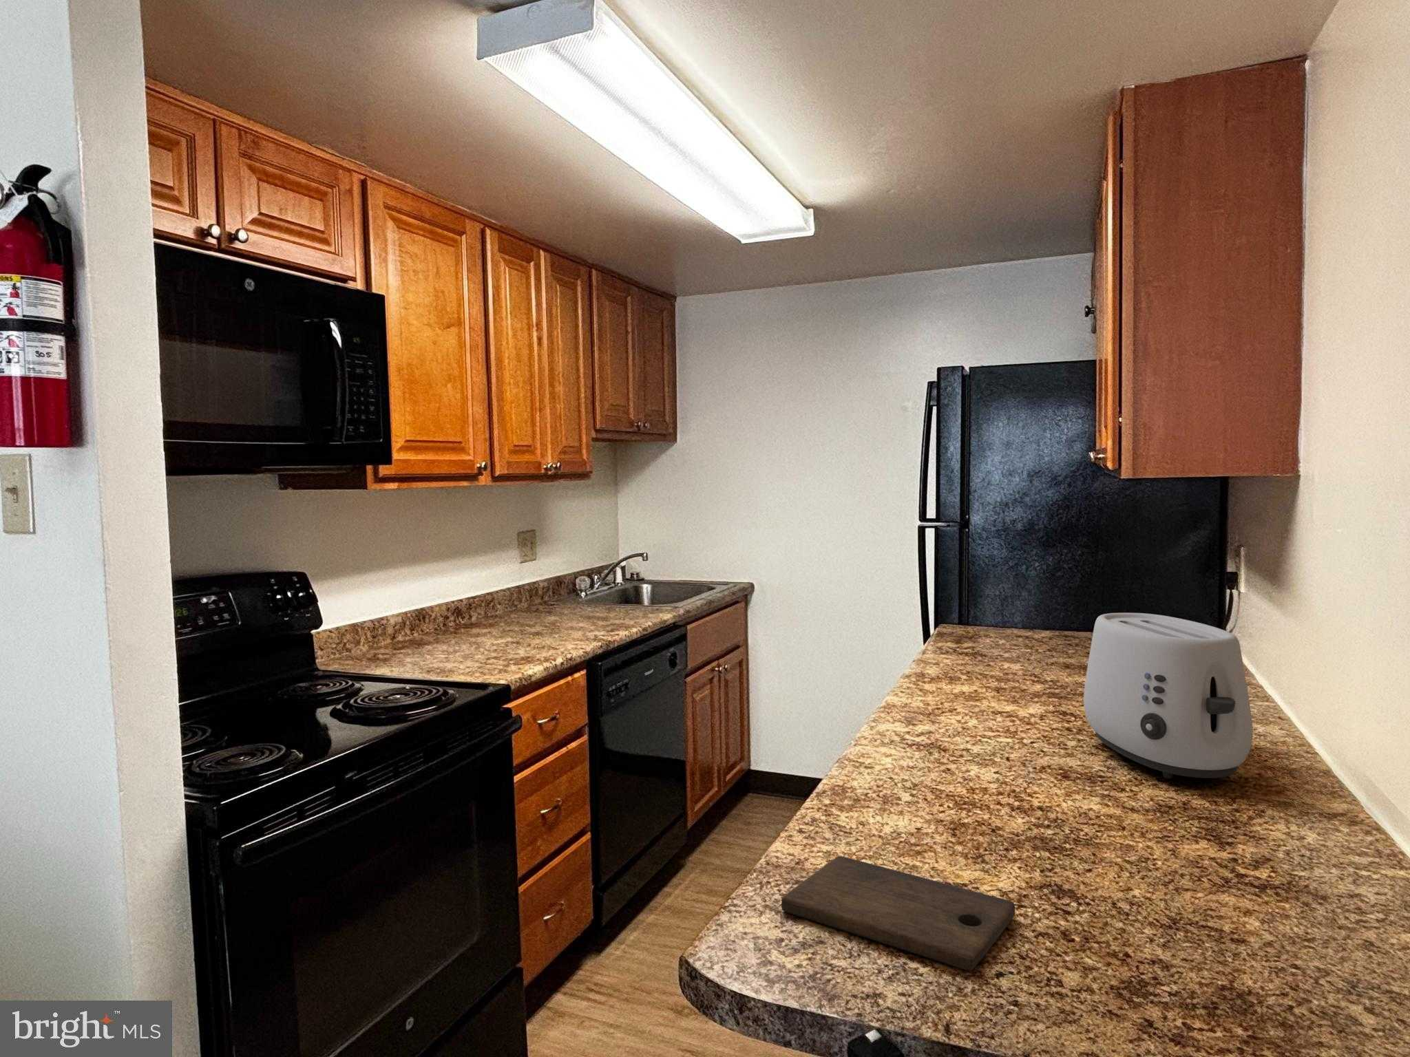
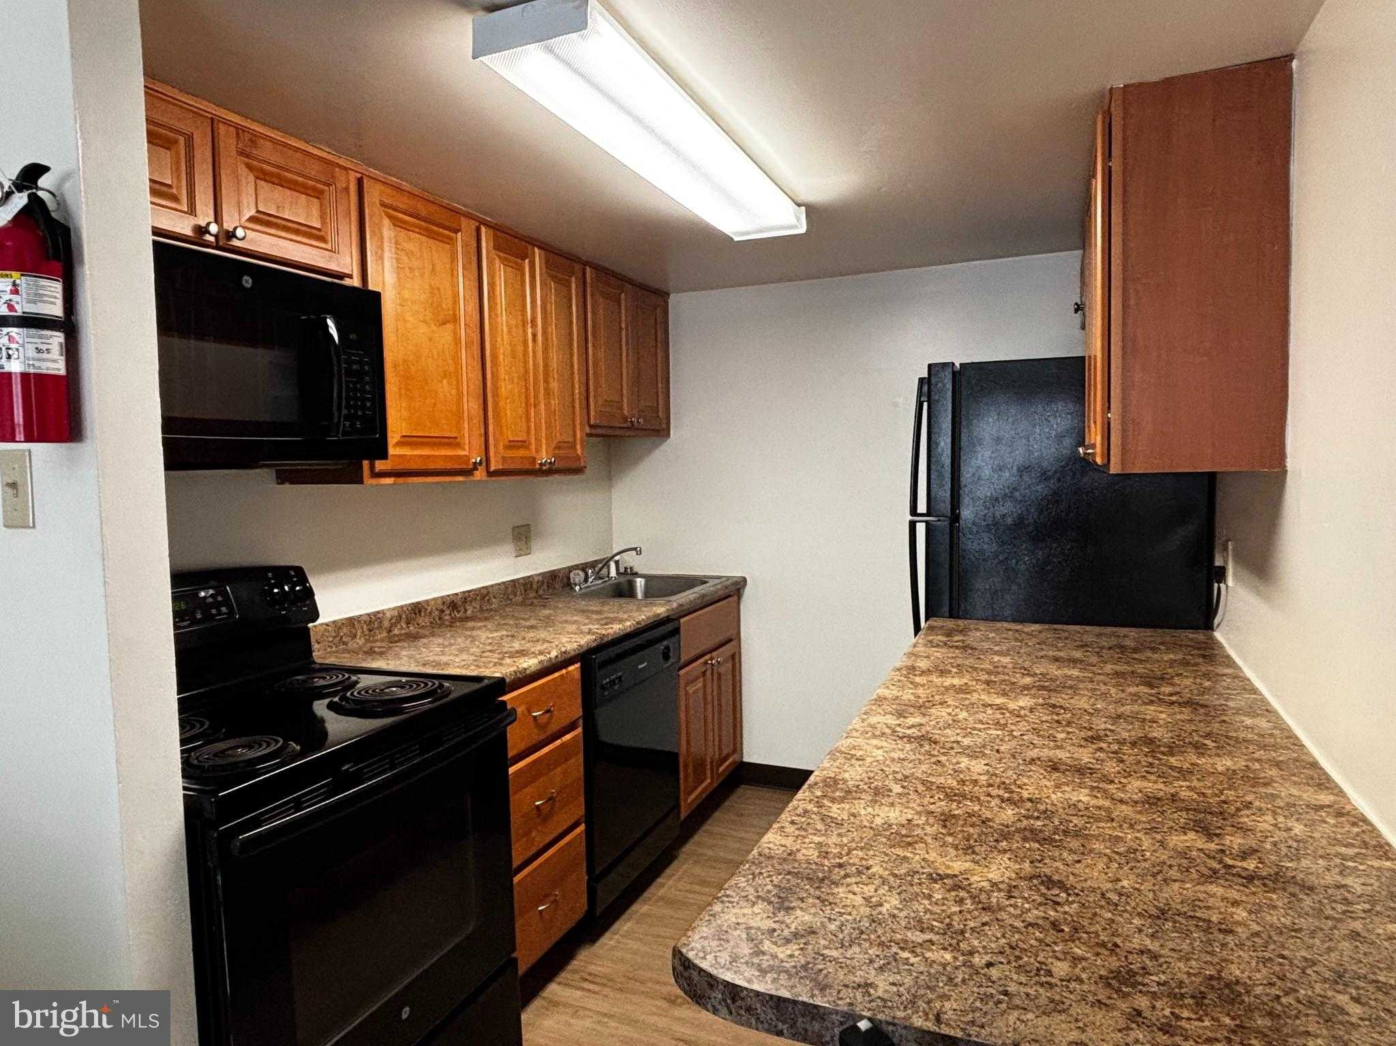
- cutting board [780,855,1016,972]
- toaster [1082,612,1253,779]
